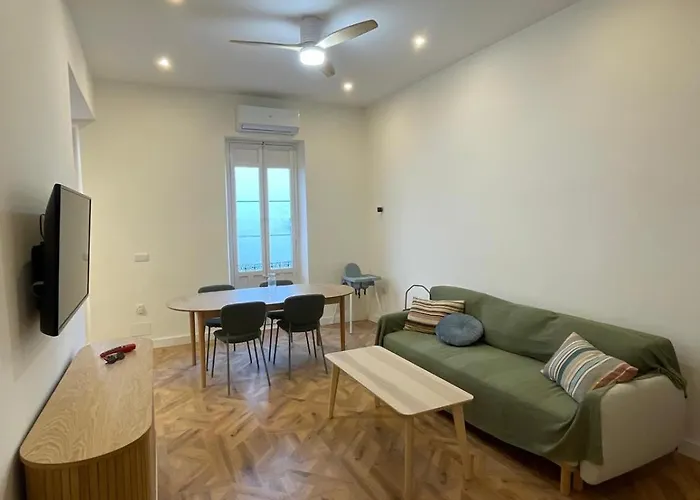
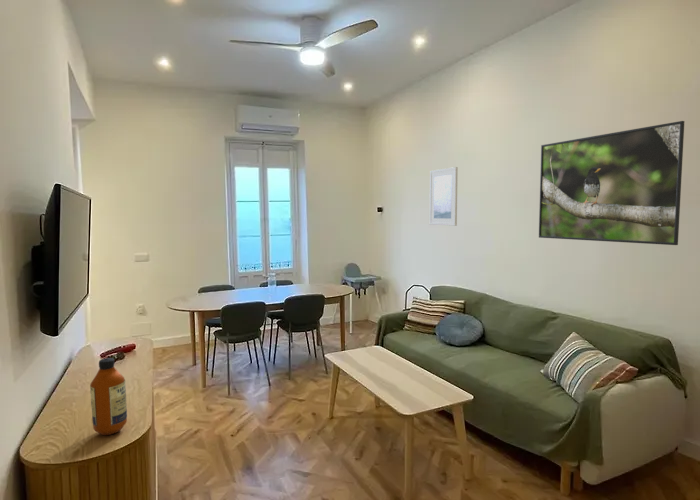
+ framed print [538,120,685,246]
+ bottle [89,357,128,436]
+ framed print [429,166,459,227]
